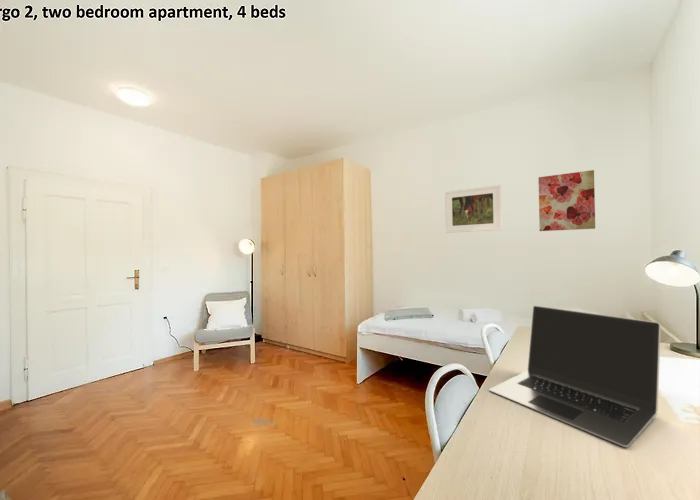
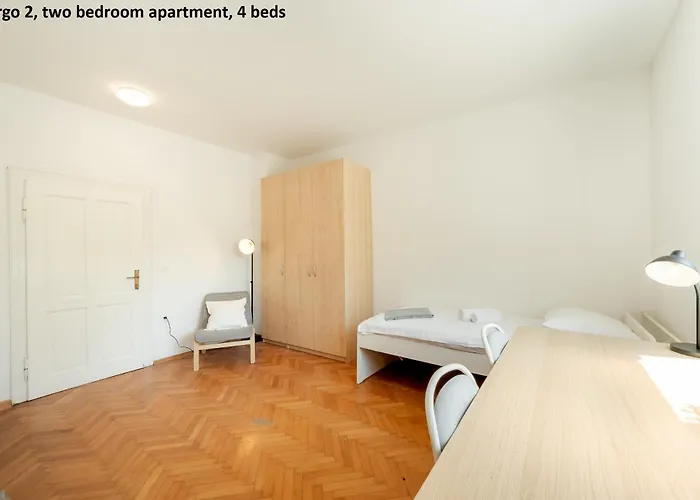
- laptop [488,305,662,448]
- wall art [537,169,596,232]
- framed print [444,184,503,234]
